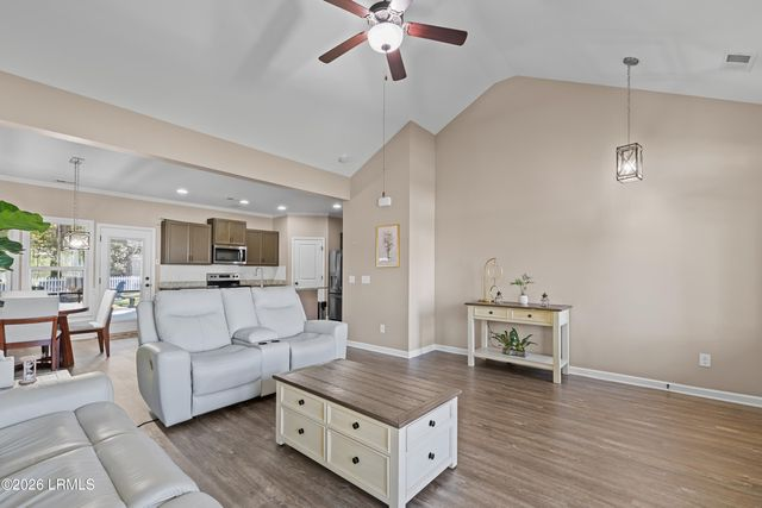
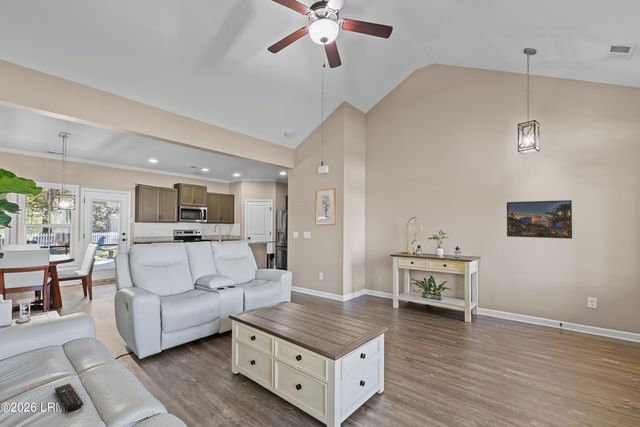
+ remote control [54,382,84,412]
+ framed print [506,199,573,240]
